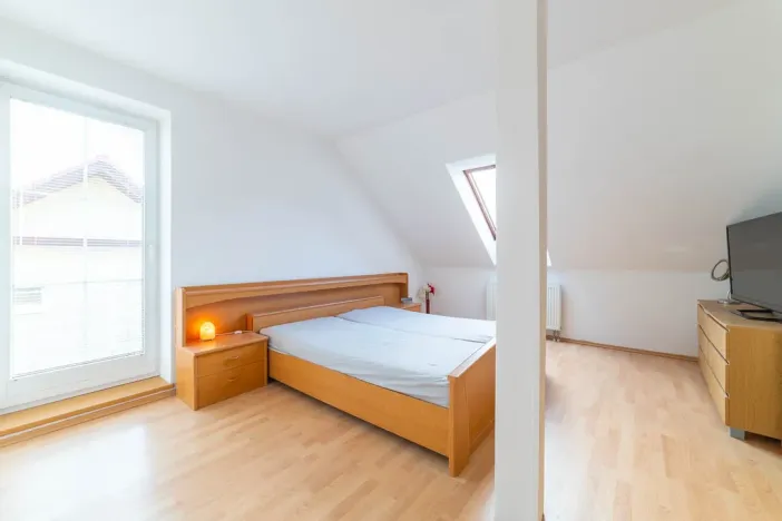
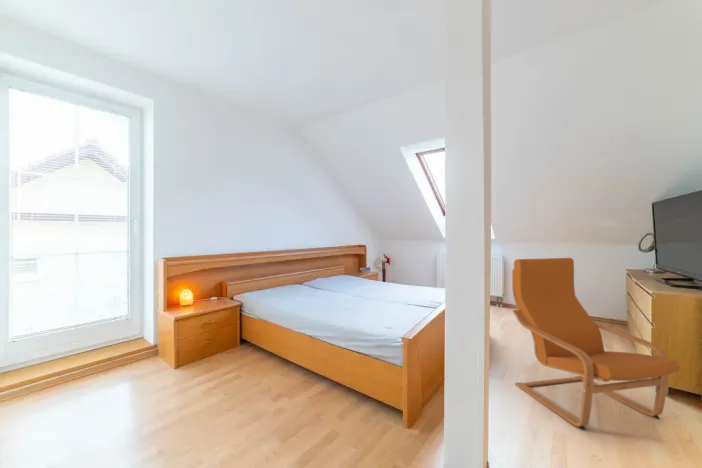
+ armchair [511,257,682,431]
